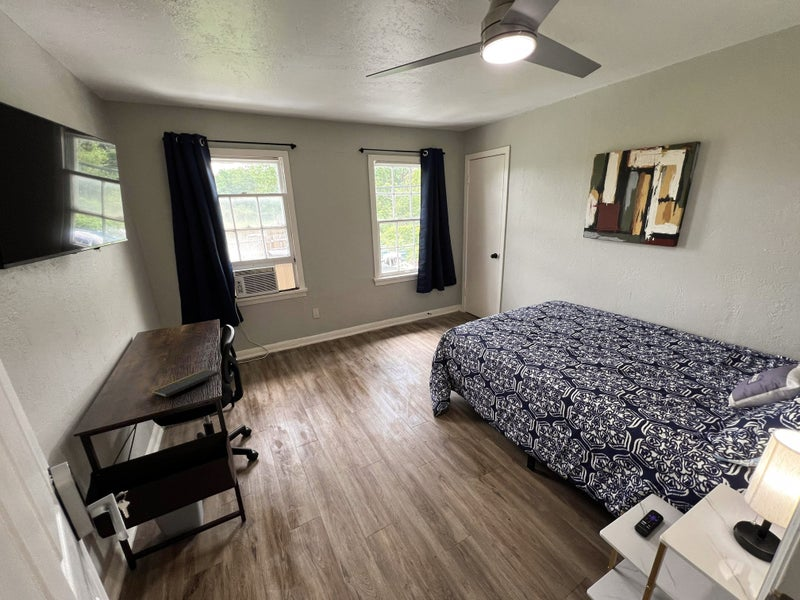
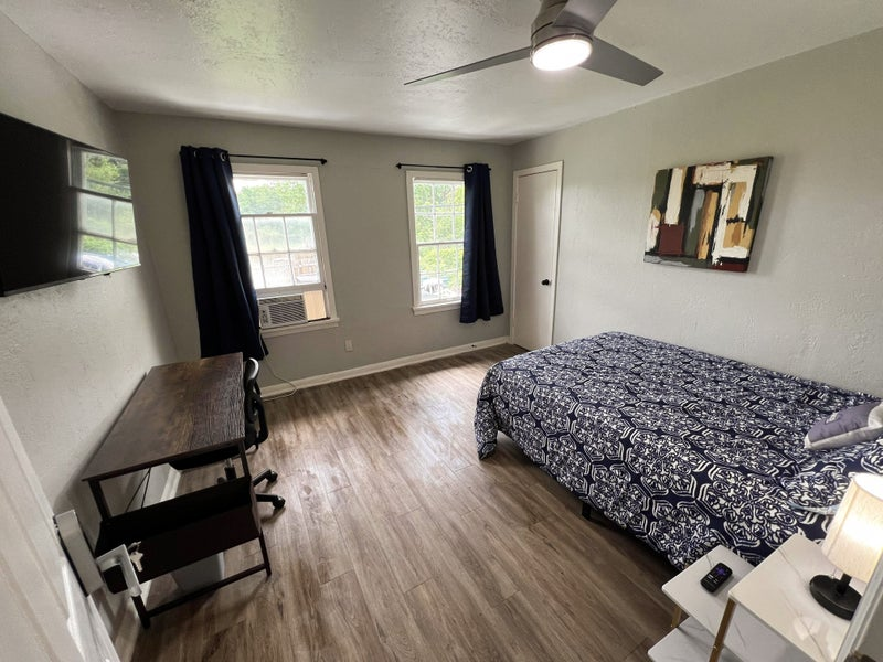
- notepad [151,369,222,398]
